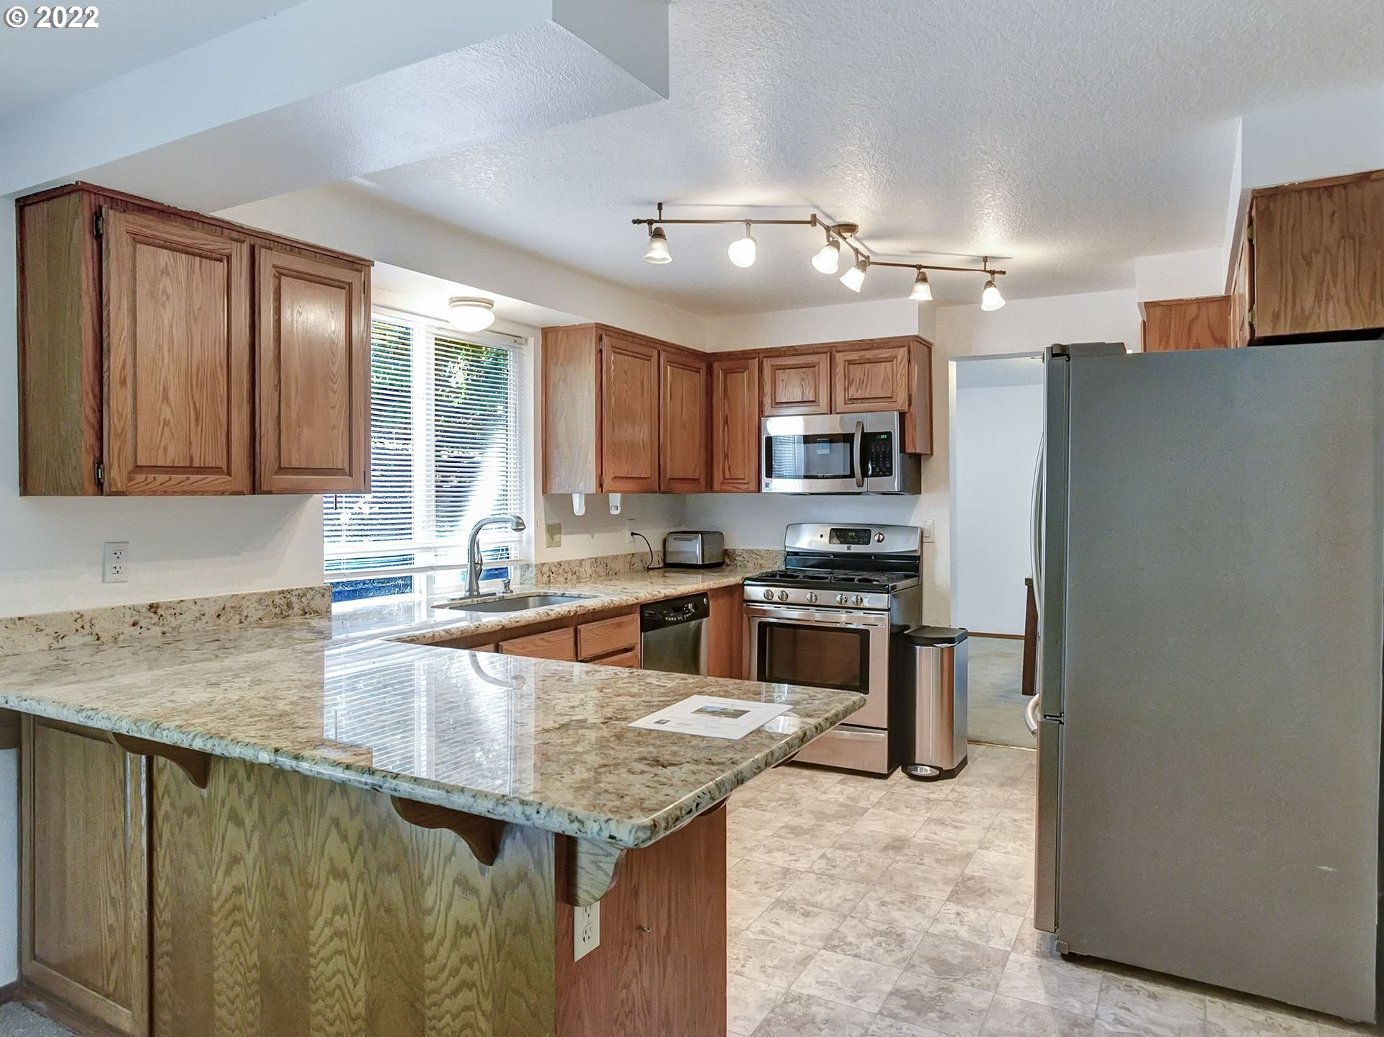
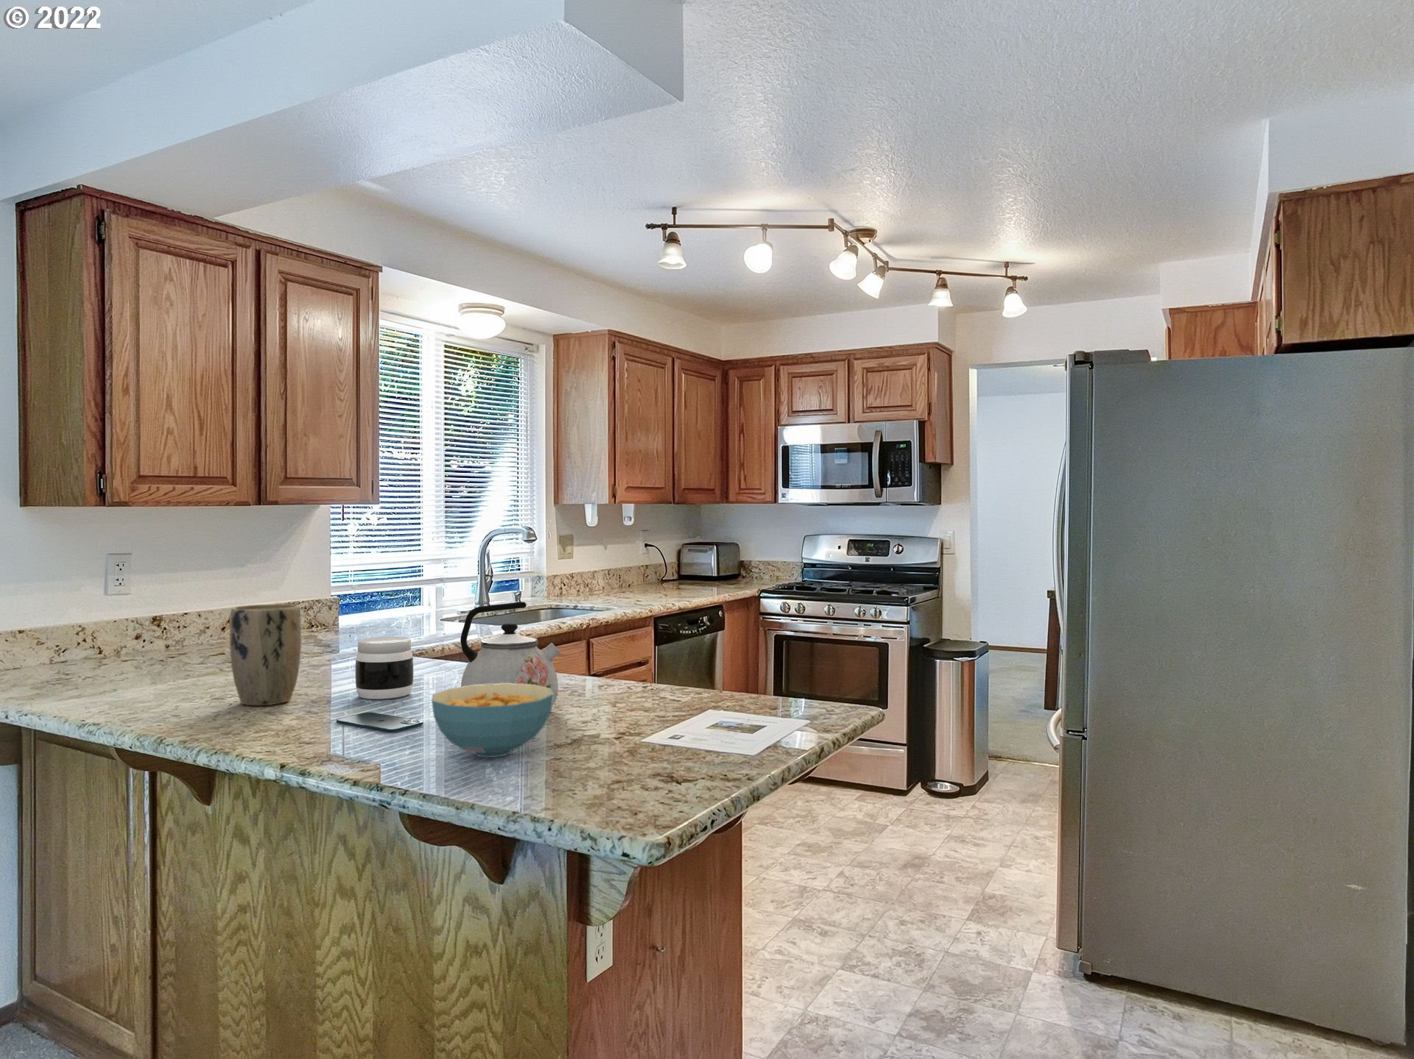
+ cereal bowl [431,683,553,759]
+ plant pot [229,603,302,706]
+ jar [355,635,414,700]
+ kettle [460,601,560,706]
+ smartphone [336,712,424,732]
